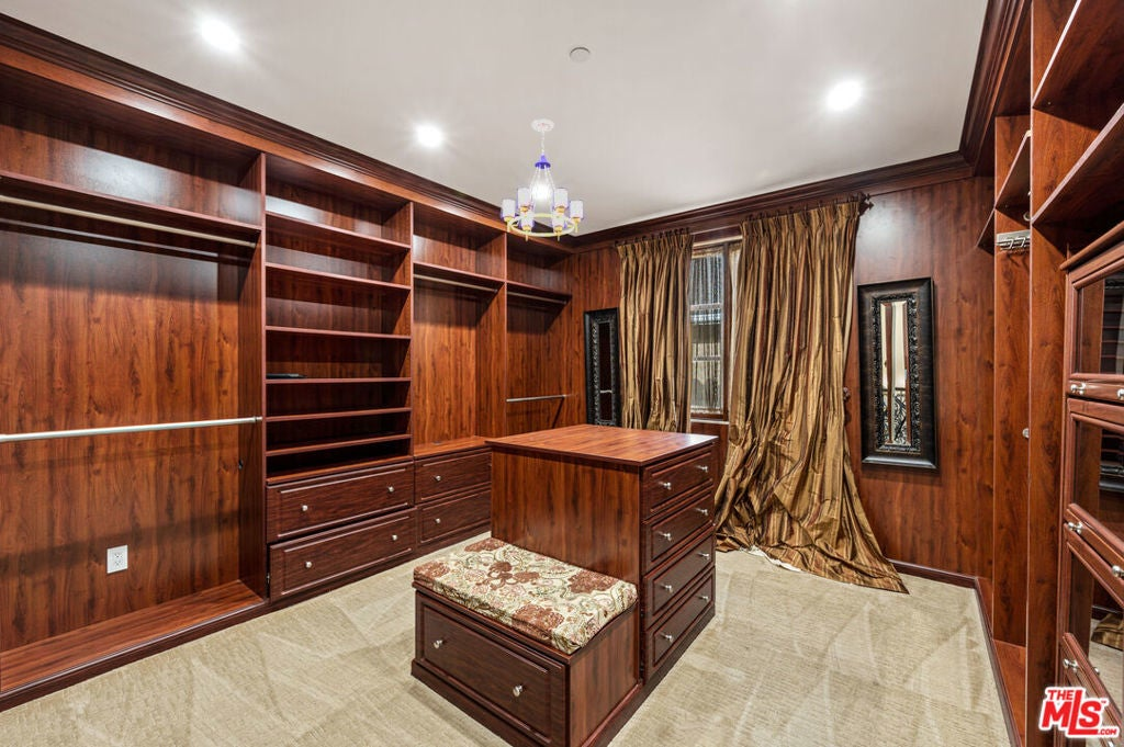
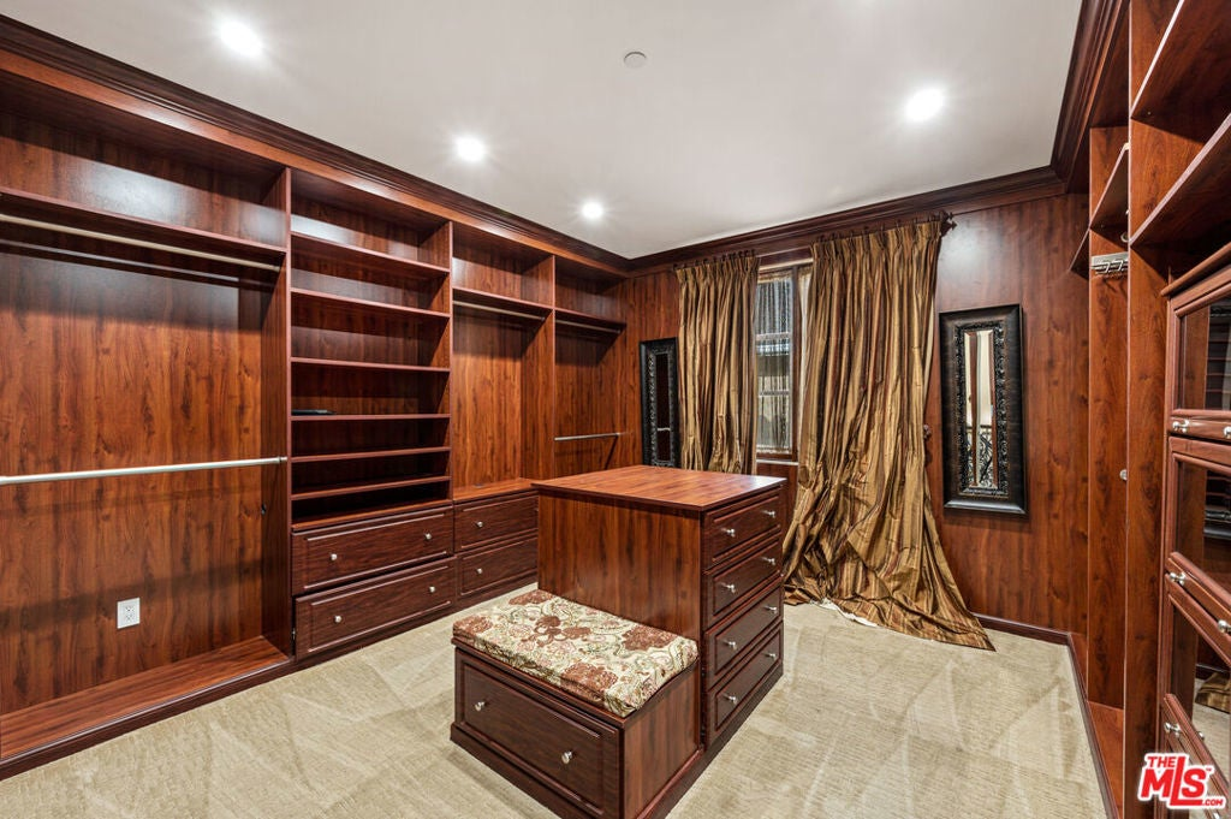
- chandelier [499,118,585,241]
